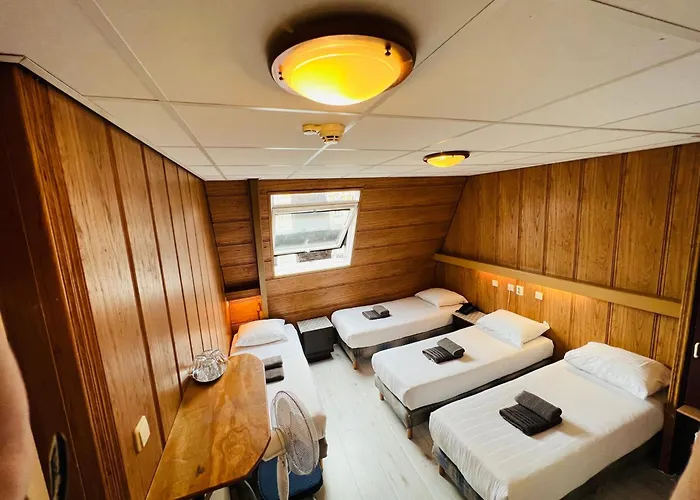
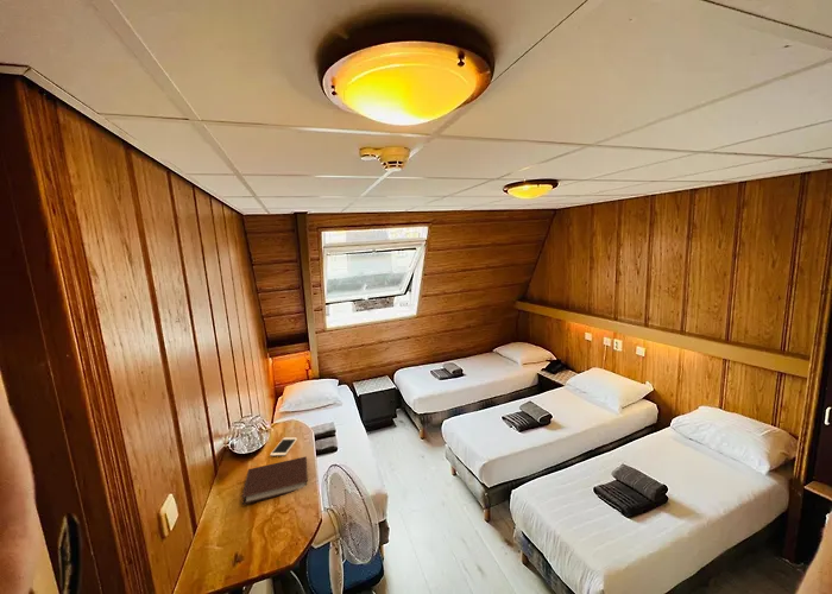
+ cell phone [269,436,298,457]
+ notebook [241,456,309,506]
